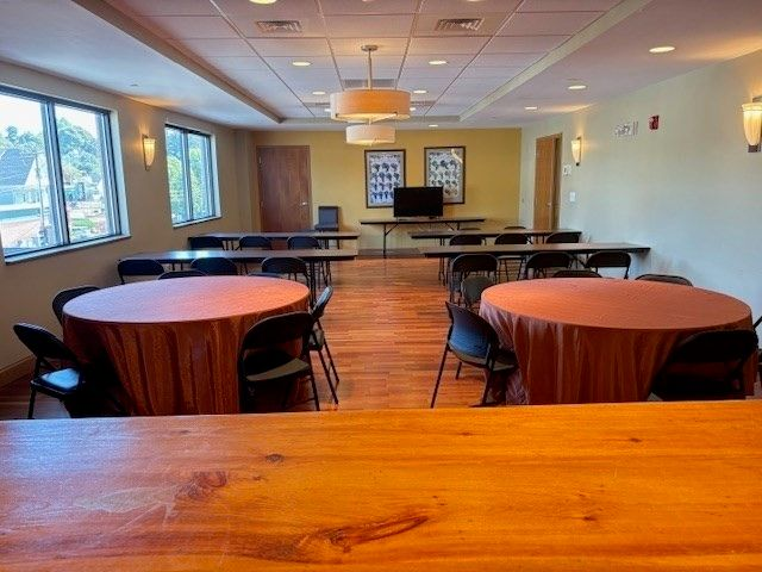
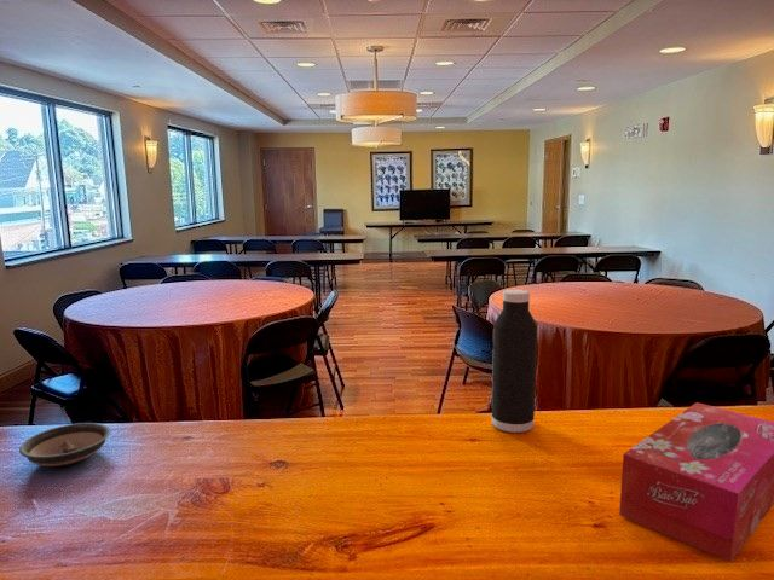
+ saucer [18,422,111,468]
+ tissue box [618,401,774,563]
+ water bottle [491,289,538,434]
